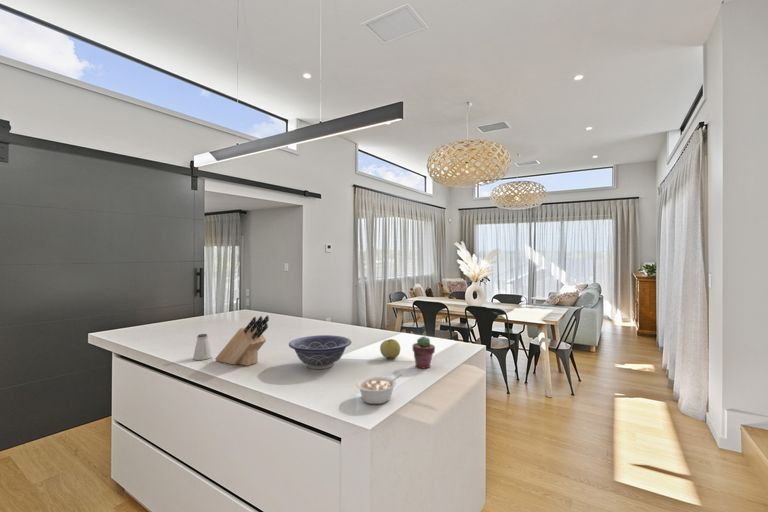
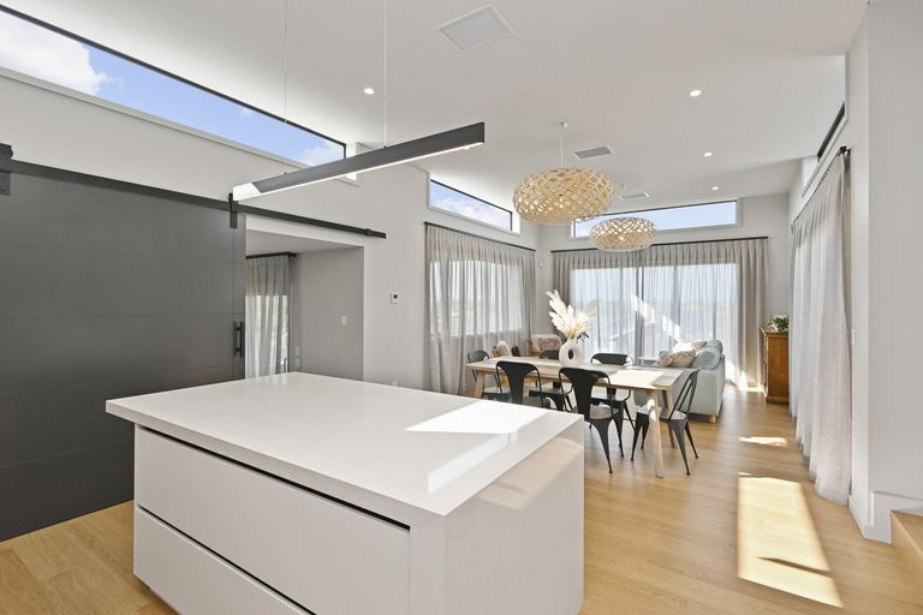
- saltshaker [192,333,213,361]
- decorative bowl [288,334,352,370]
- potted succulent [411,335,436,369]
- knife block [214,315,270,367]
- legume [355,374,404,405]
- apple [379,338,401,359]
